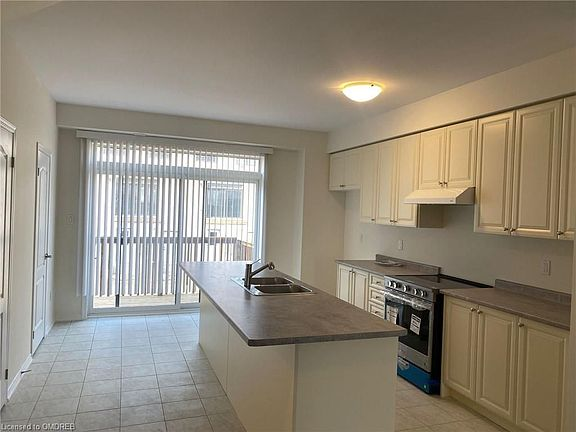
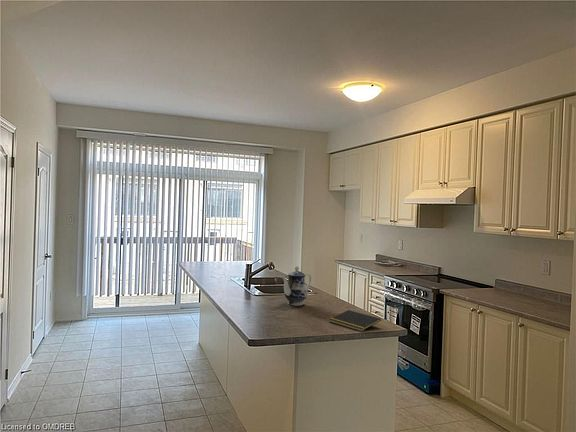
+ notepad [328,309,382,332]
+ teapot [280,265,312,307]
